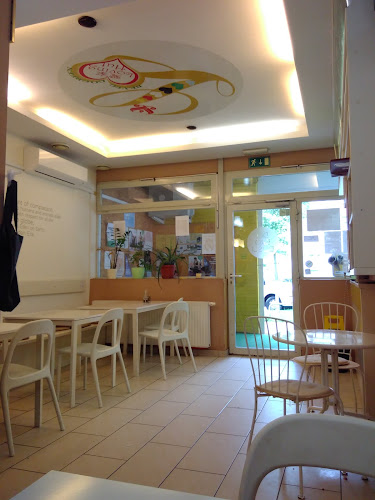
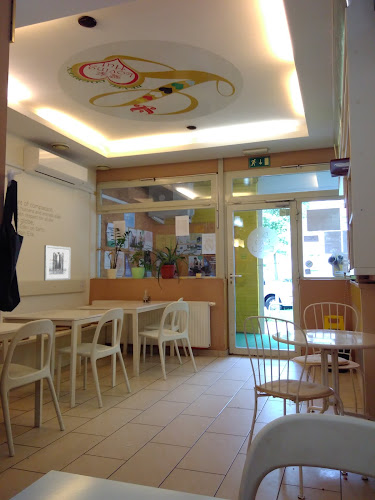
+ wall art [43,244,72,282]
